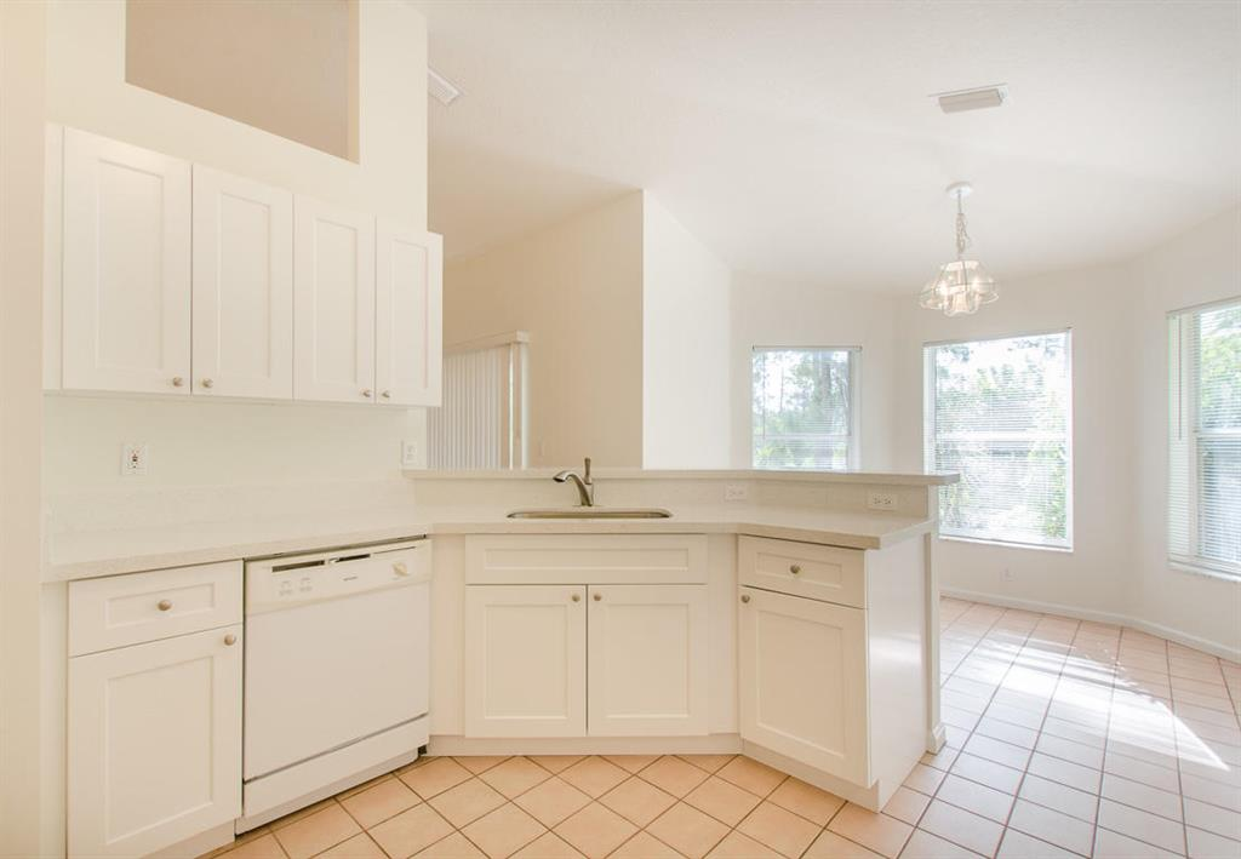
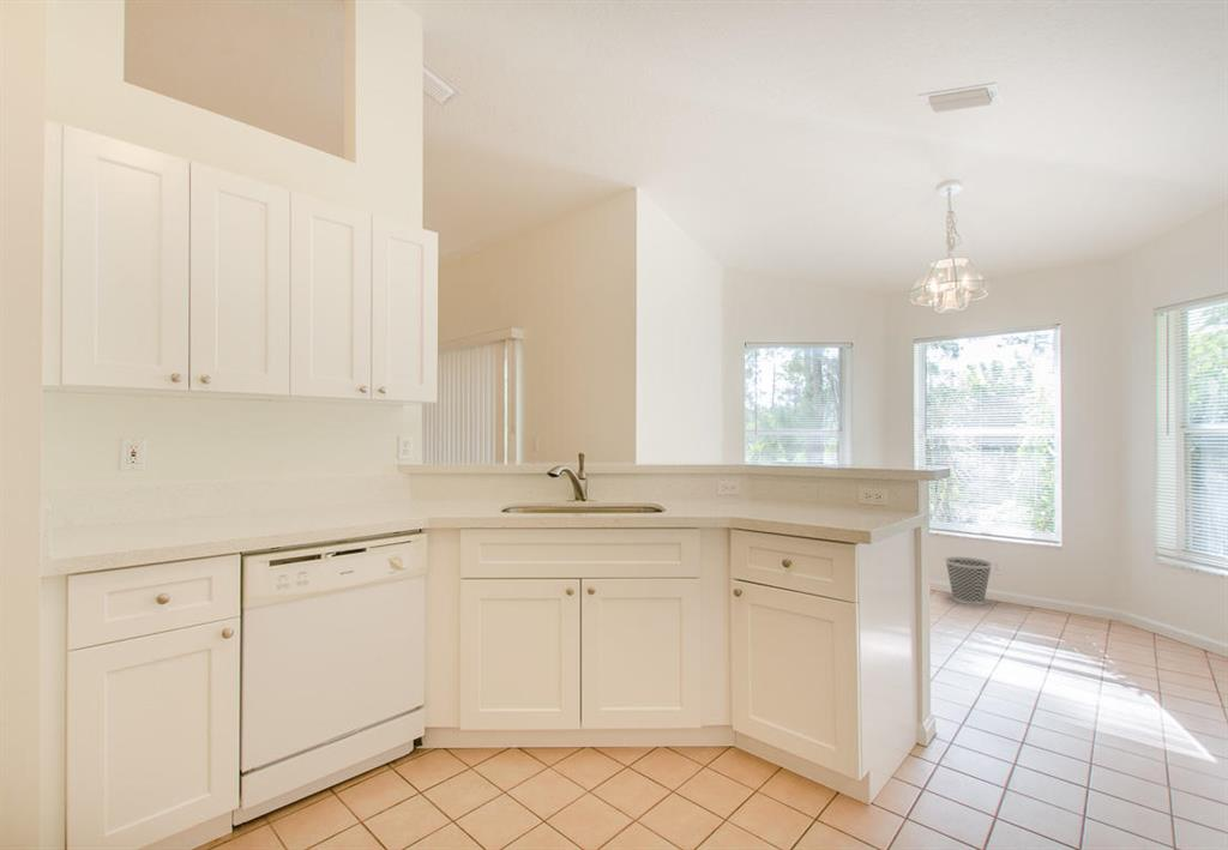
+ wastebasket [944,556,993,605]
